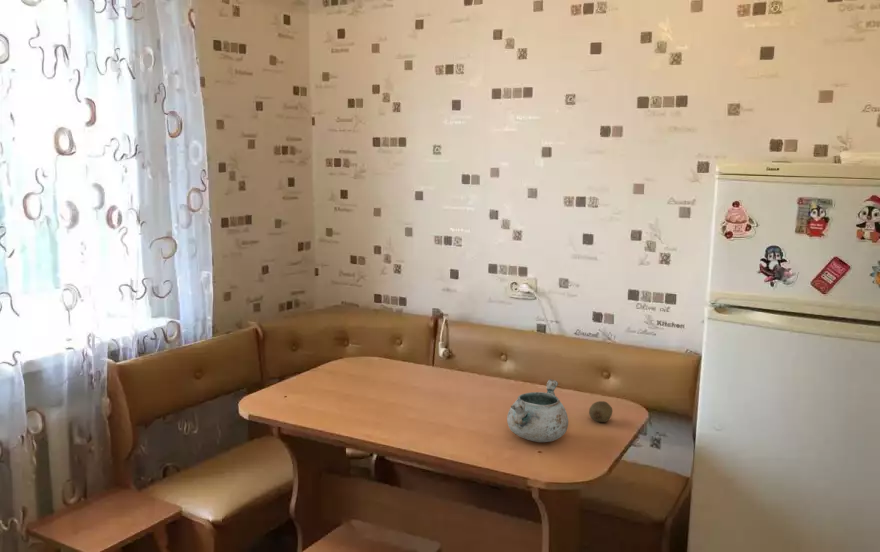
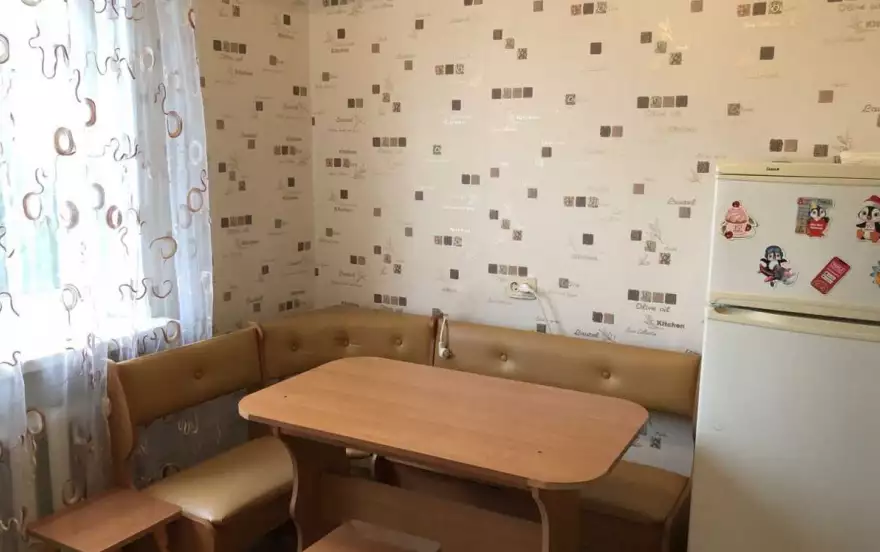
- decorative bowl [506,378,569,443]
- fruit [588,400,613,423]
